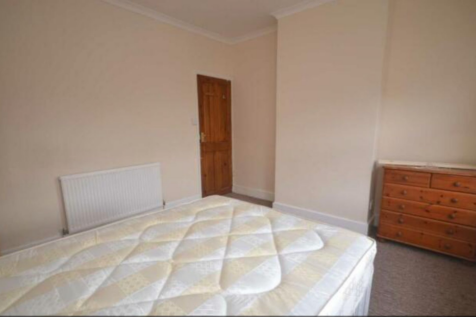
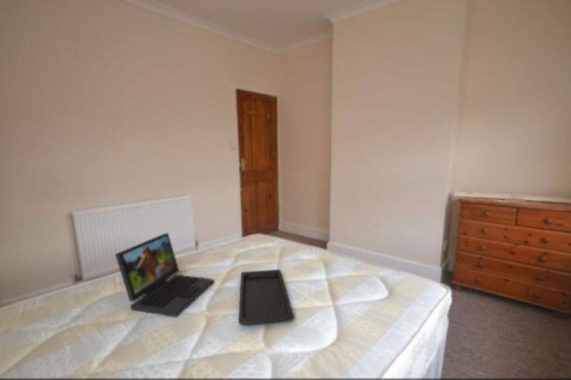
+ laptop [114,231,215,319]
+ serving tray [238,269,295,326]
